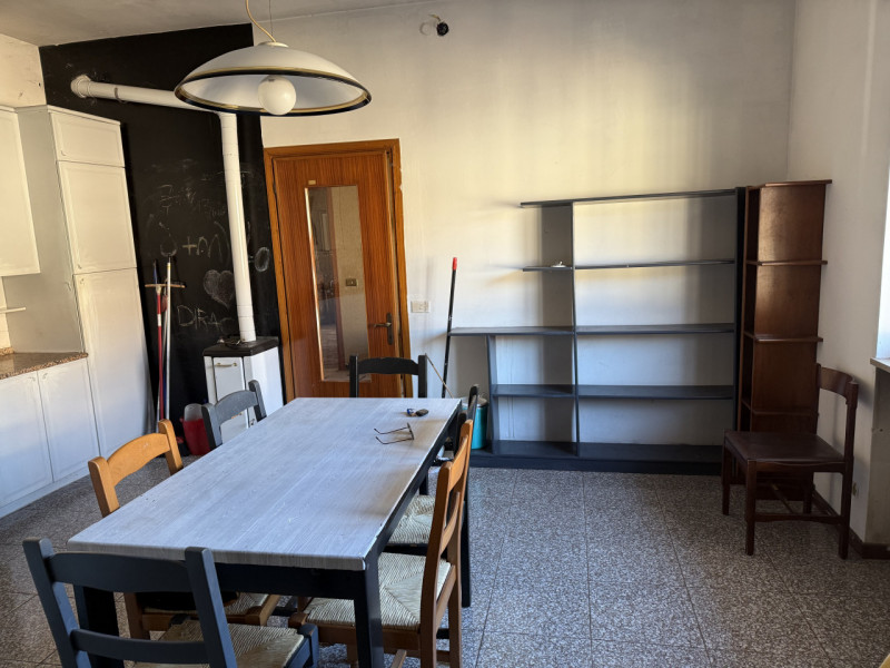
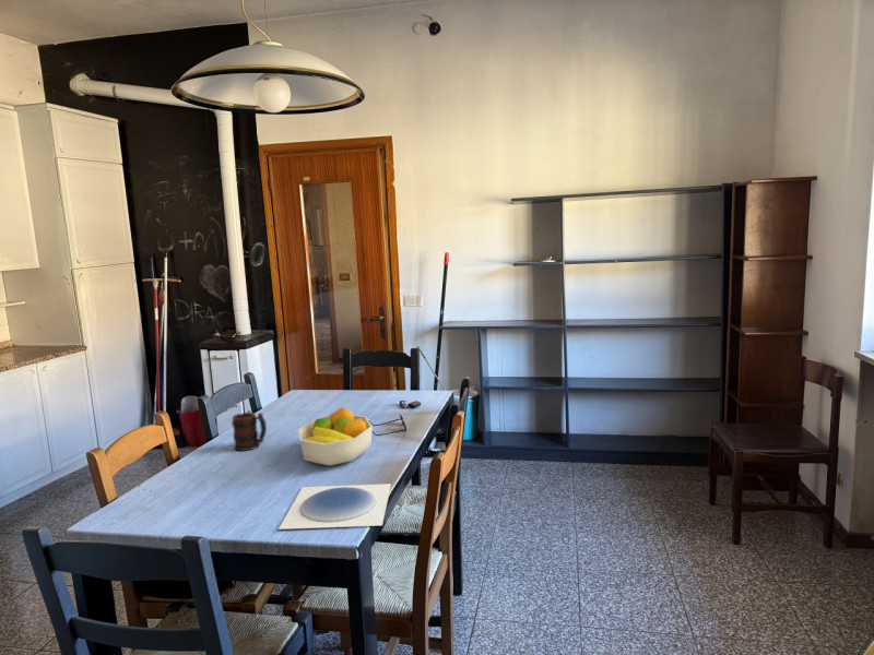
+ fruit bowl [297,406,374,467]
+ plate [277,483,392,531]
+ mug [231,412,268,452]
